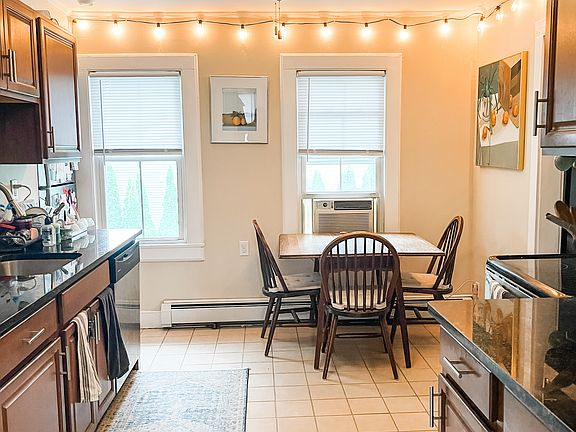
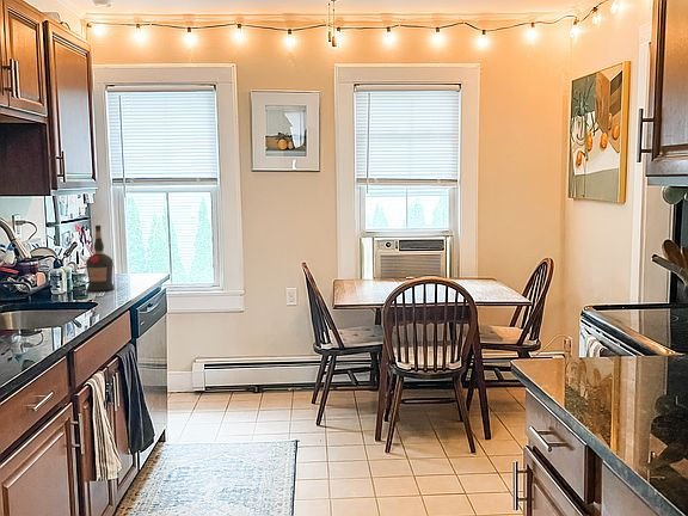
+ liquor bottle [85,225,116,293]
